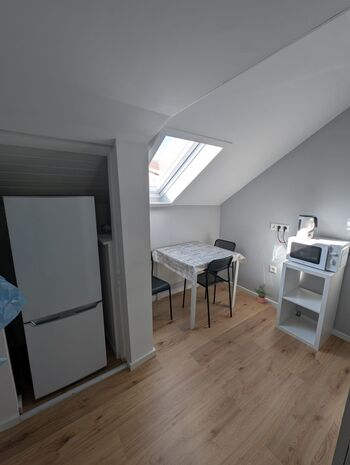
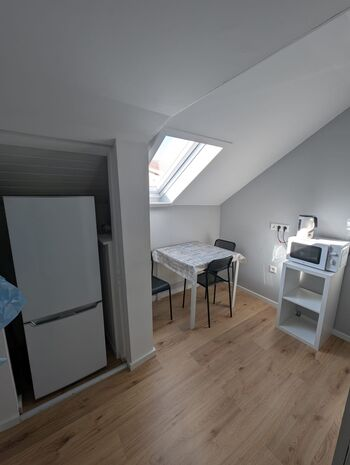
- potted plant [254,283,273,304]
